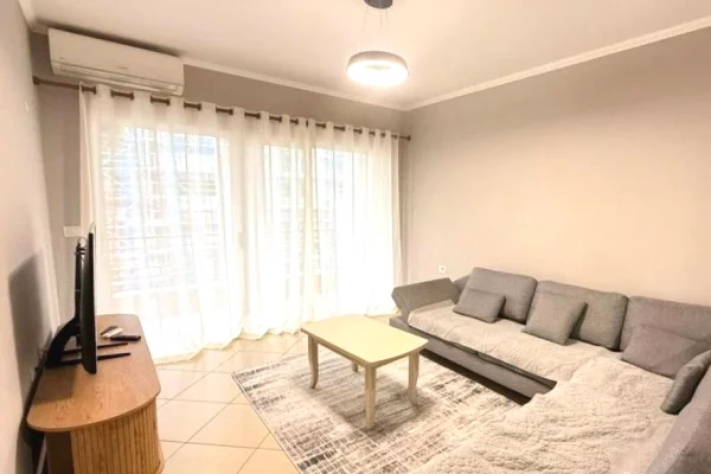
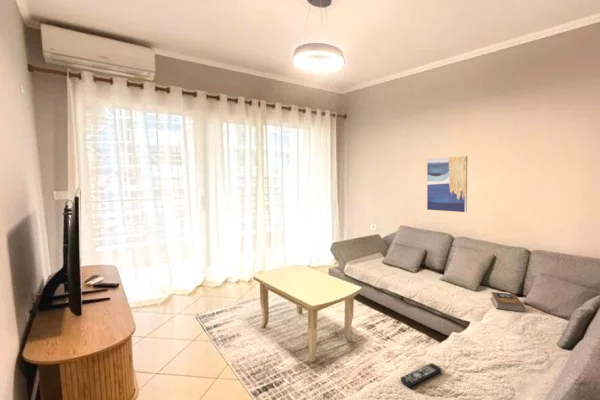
+ wall art [426,155,468,213]
+ book [490,291,526,313]
+ remote control [399,362,443,388]
